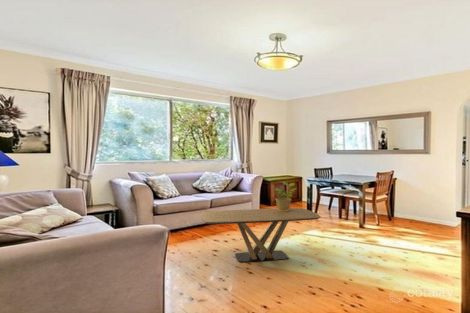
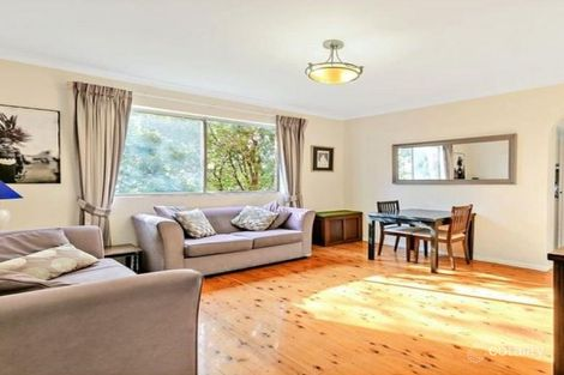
- potted plant [273,181,298,211]
- coffee table [200,207,322,263]
